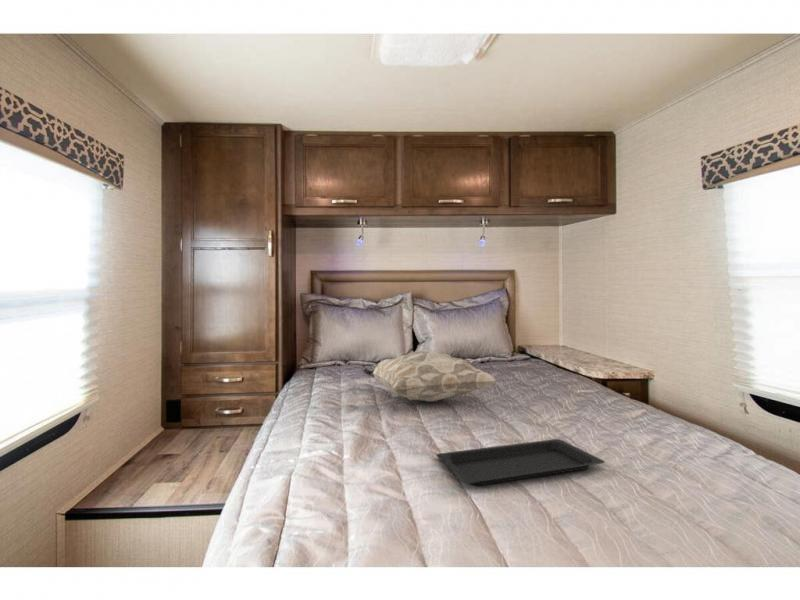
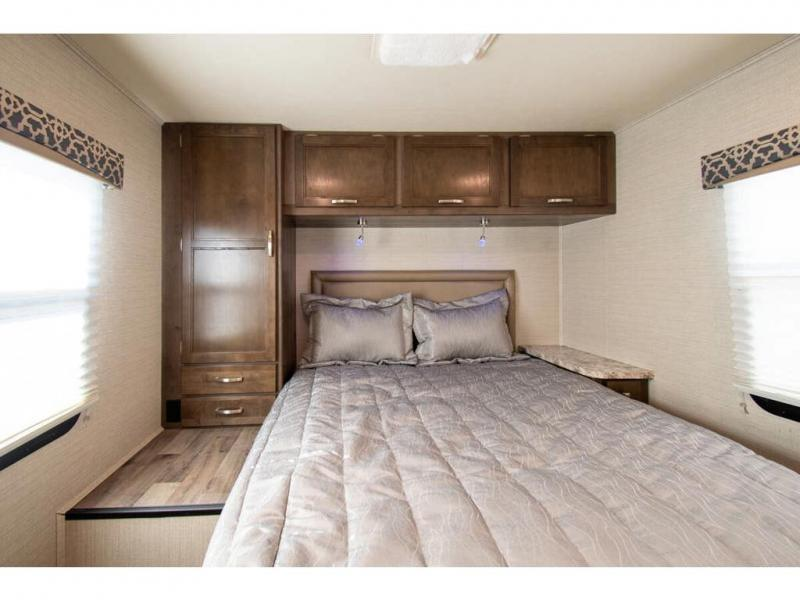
- decorative pillow [362,349,499,403]
- serving tray [435,438,606,487]
